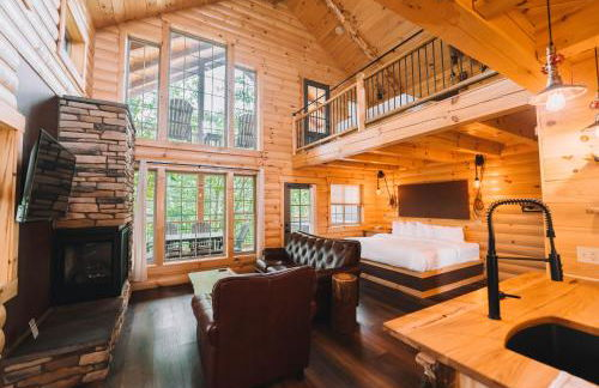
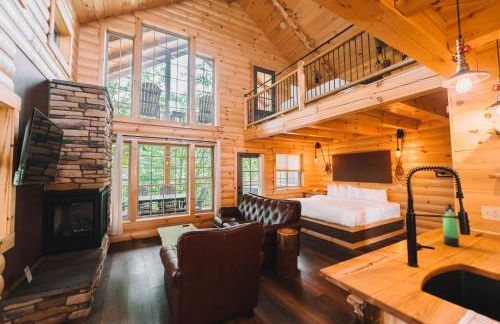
+ thermos bottle [442,203,460,248]
